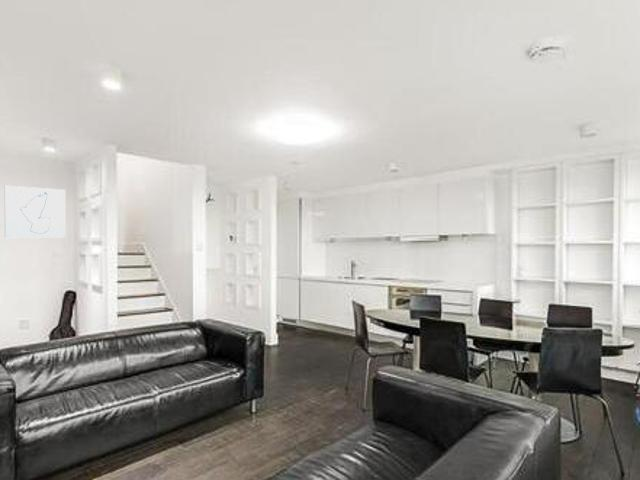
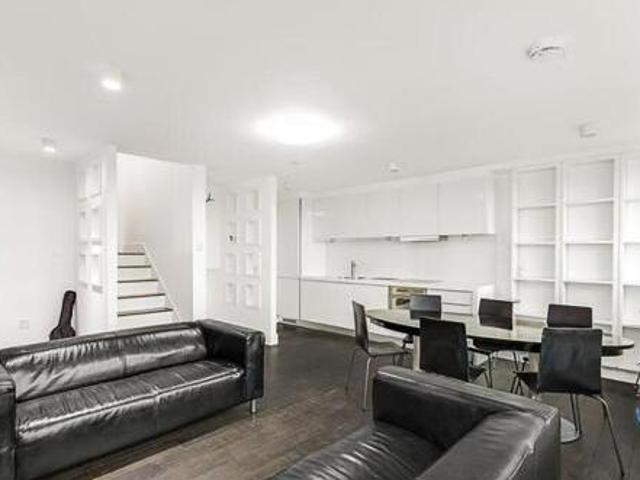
- wall art [4,185,66,238]
